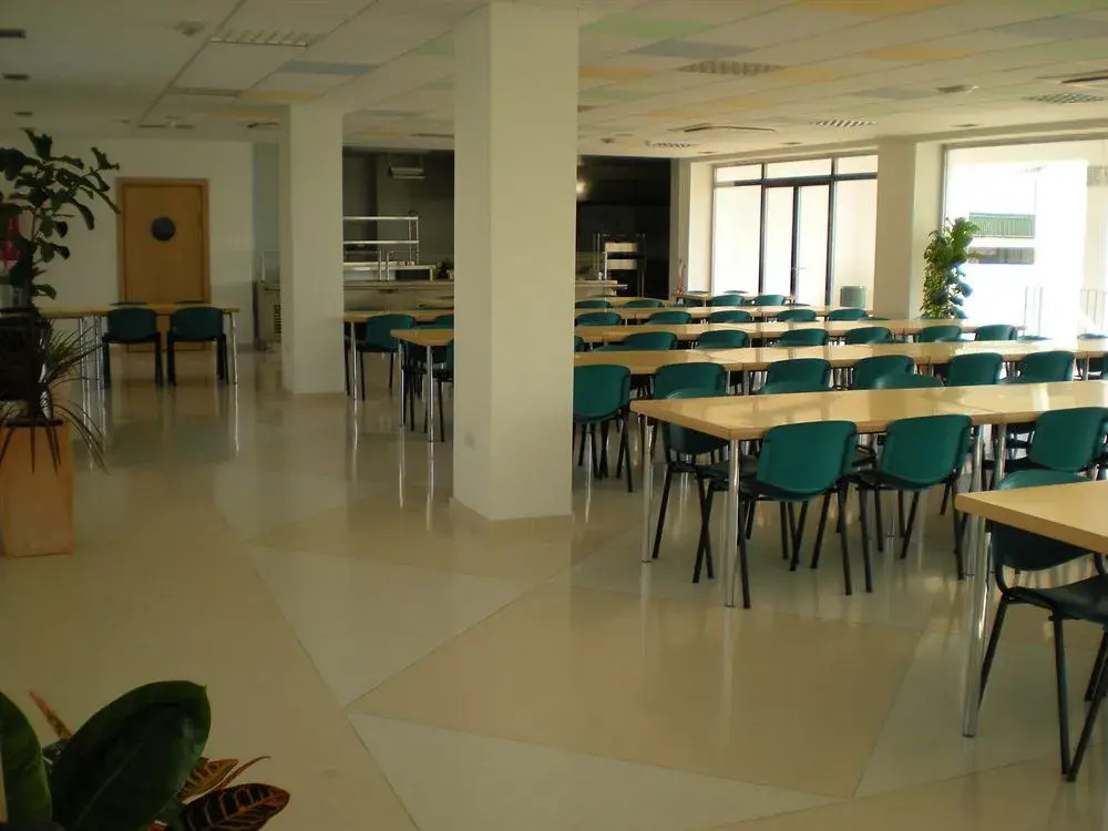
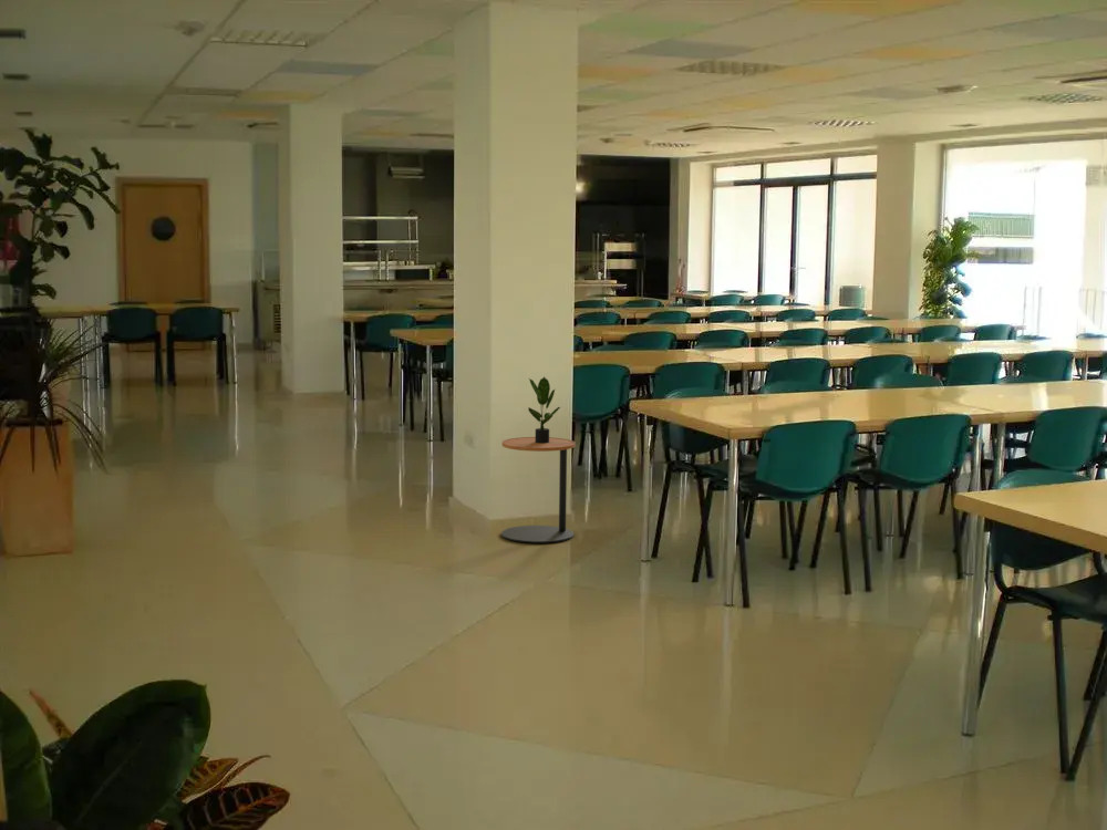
+ side table [500,436,577,544]
+ potted plant [527,376,561,444]
